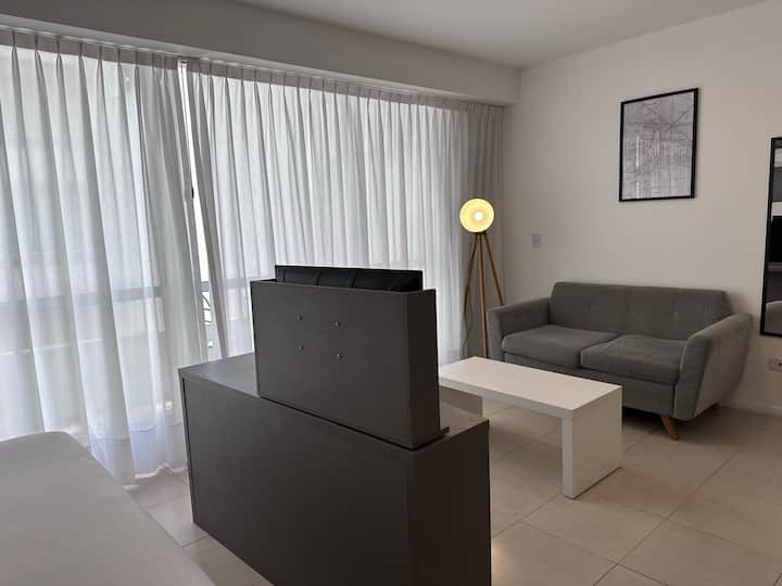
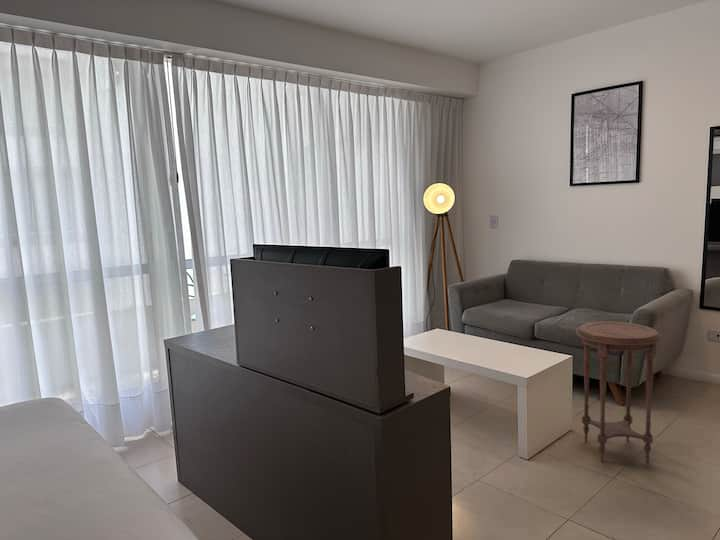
+ side table [575,321,663,462]
